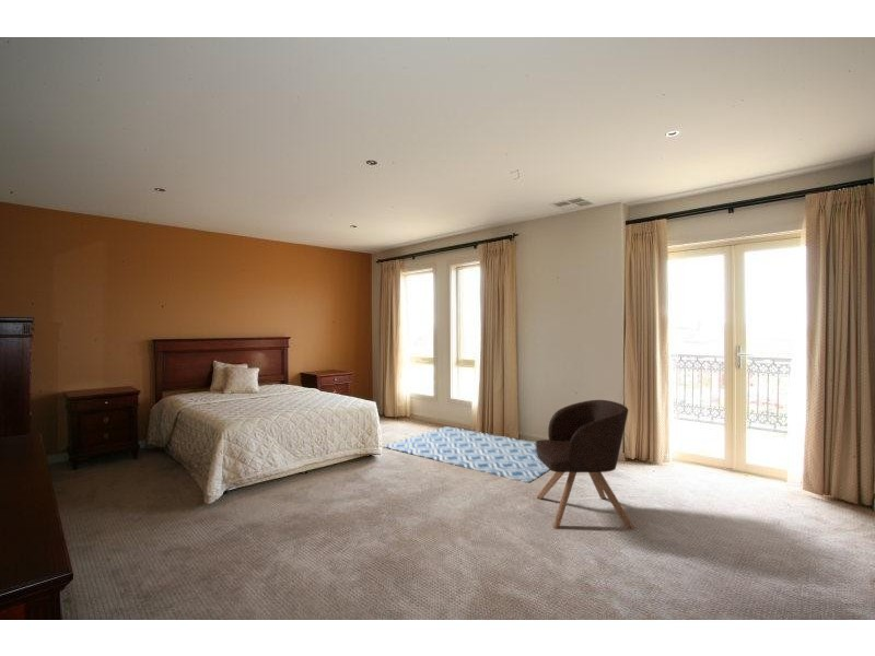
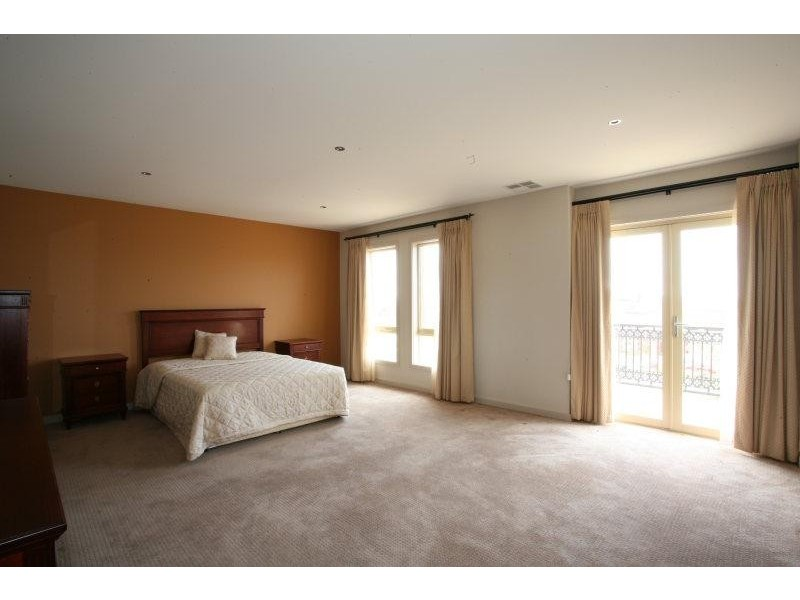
- armchair [535,399,635,530]
- rug [382,425,550,484]
